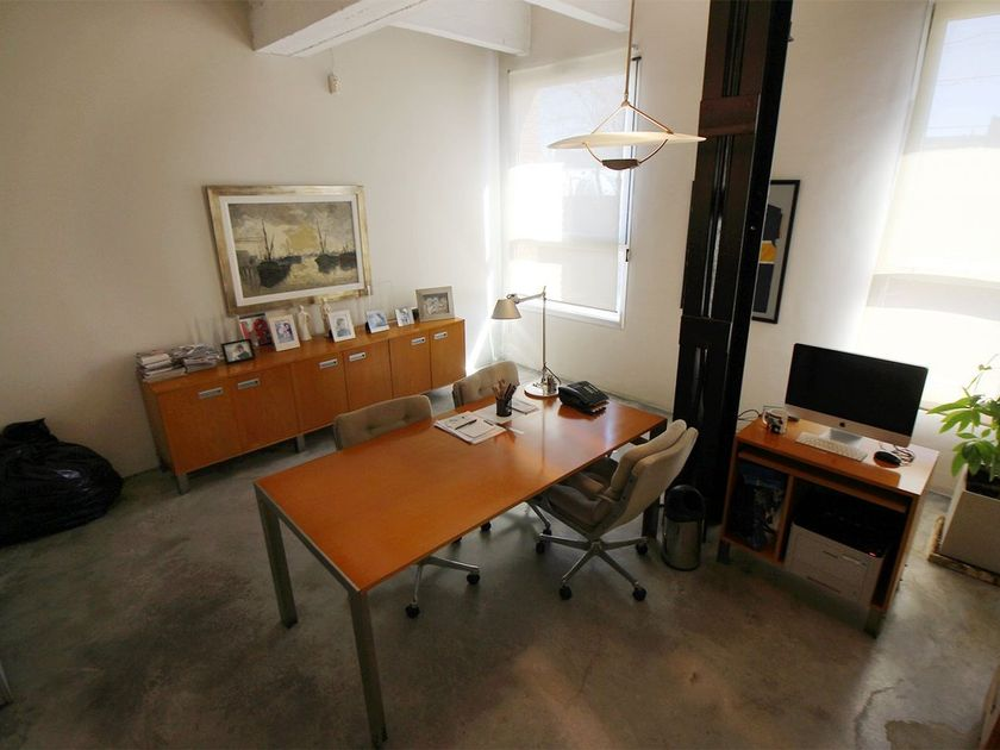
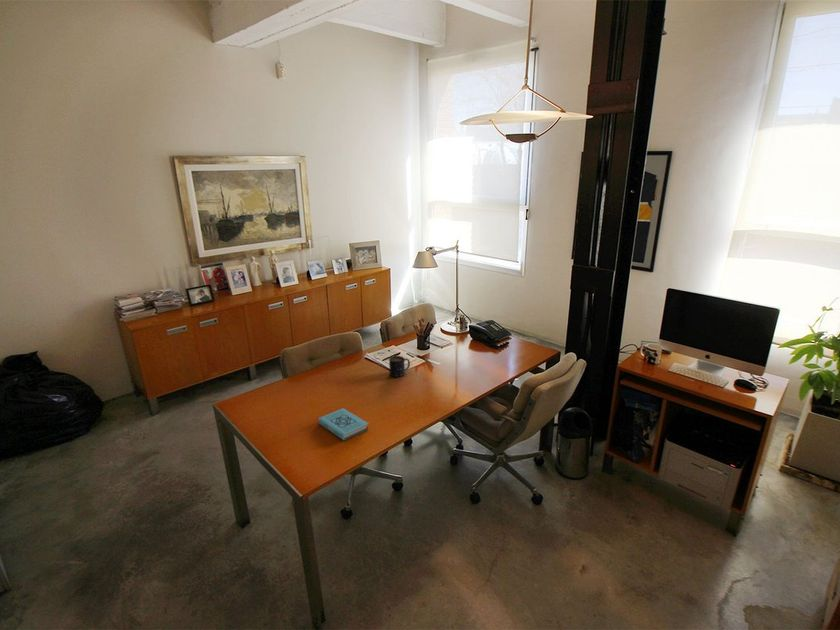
+ mug [388,355,411,378]
+ book [318,407,370,441]
